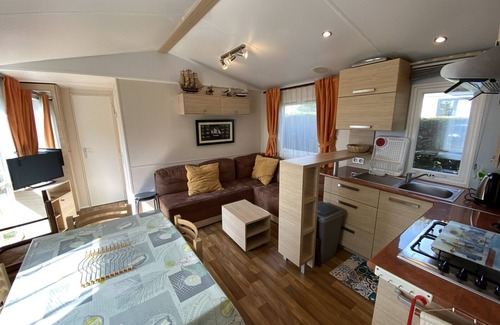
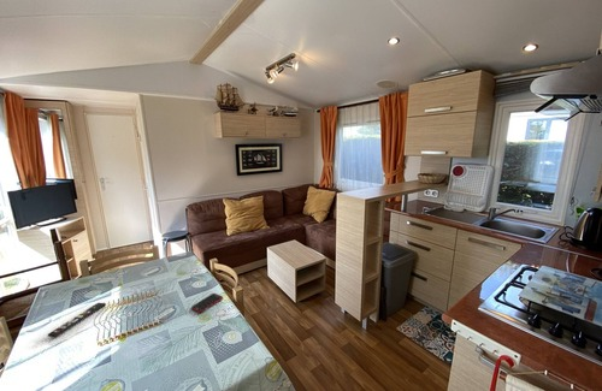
+ remote control [47,302,107,338]
+ cell phone [190,292,224,314]
